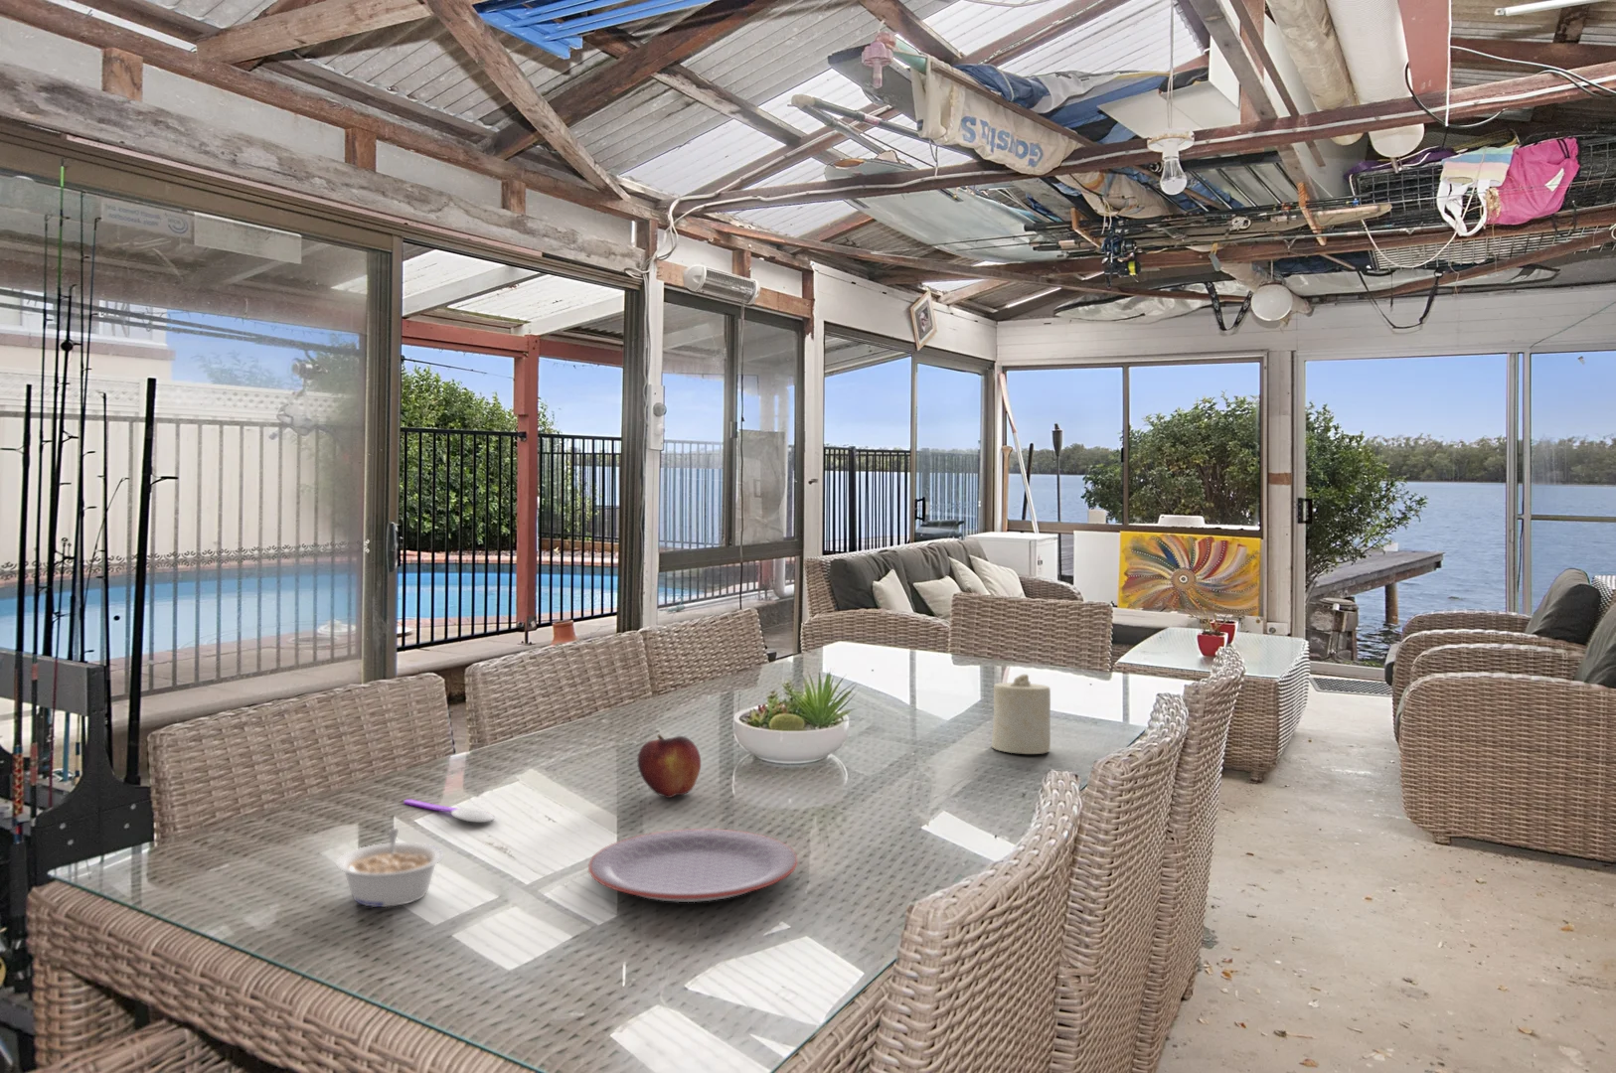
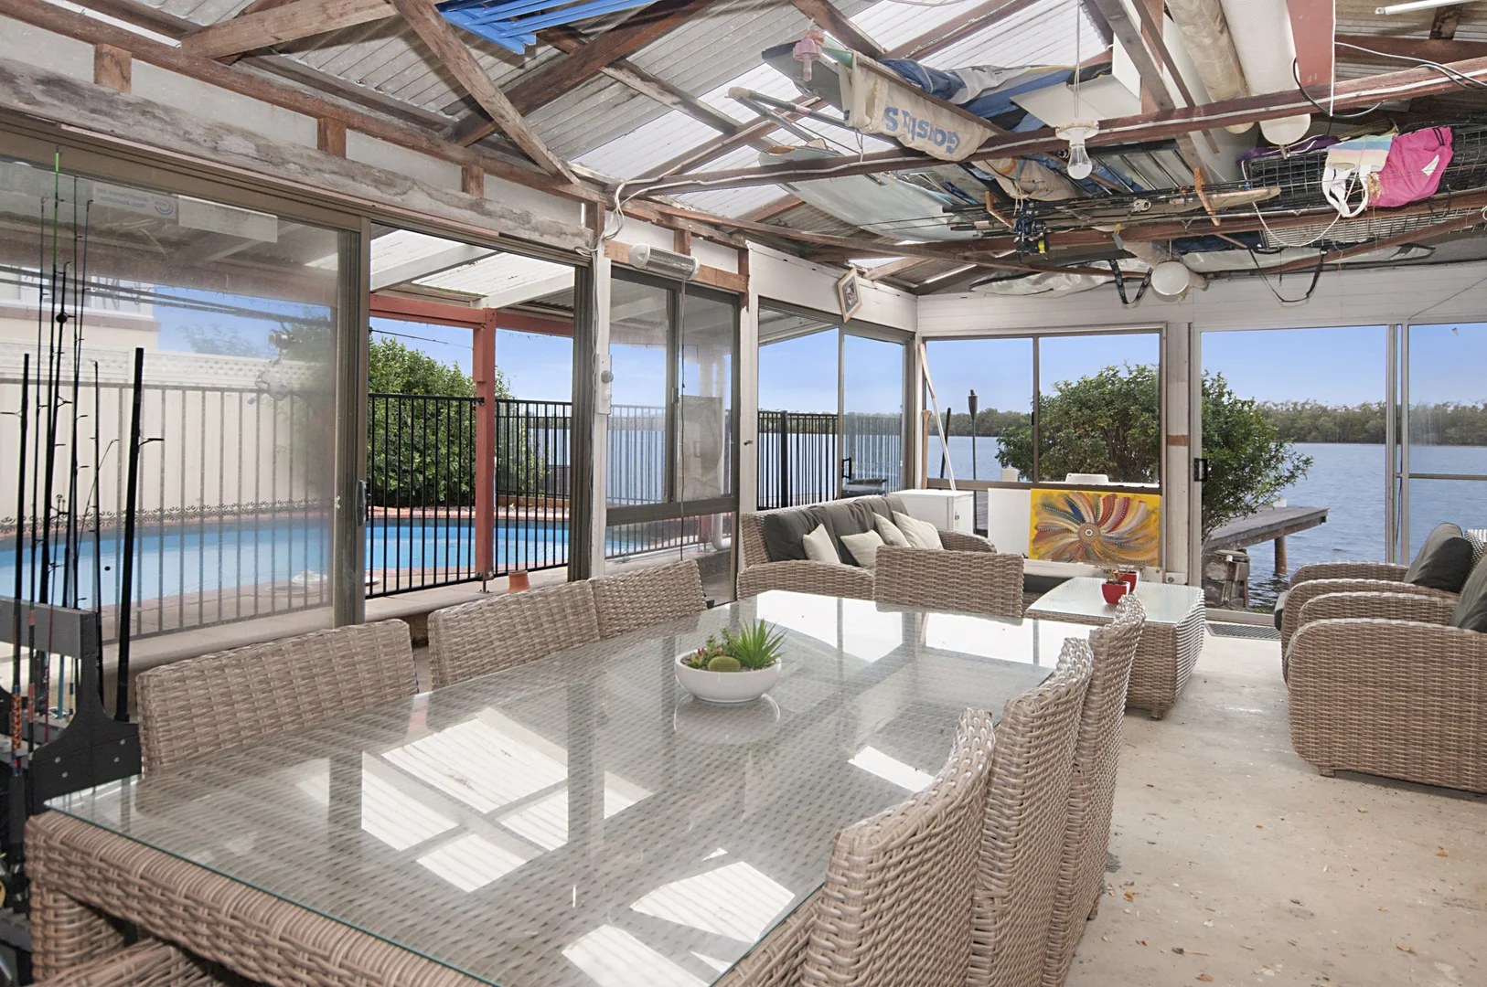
- plate [587,828,798,903]
- candle [991,673,1052,756]
- legume [335,828,444,908]
- spoon [403,799,495,824]
- fruit [636,733,702,799]
